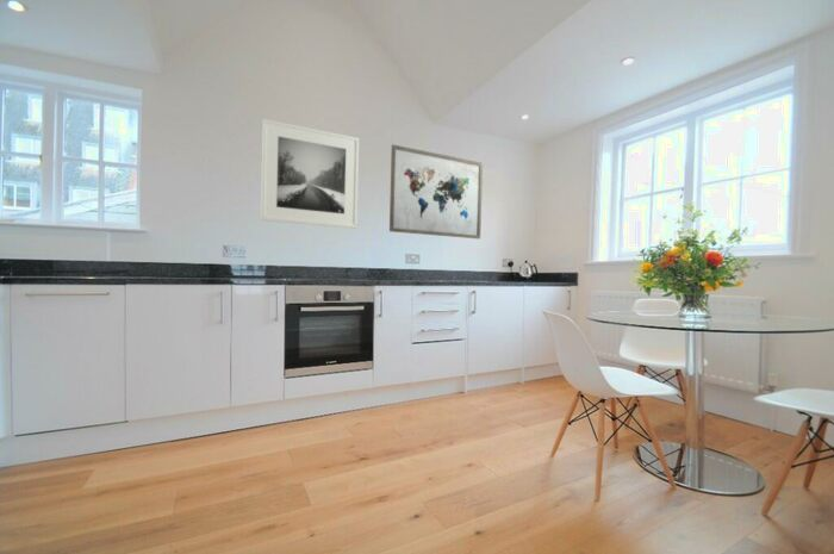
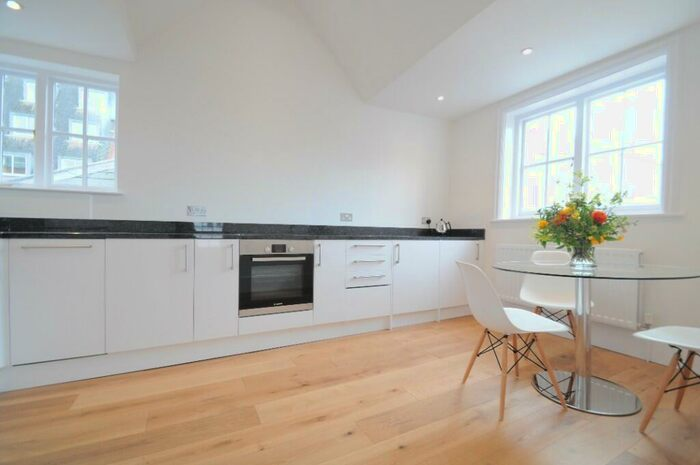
- wall art [388,143,484,239]
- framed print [260,118,360,229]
